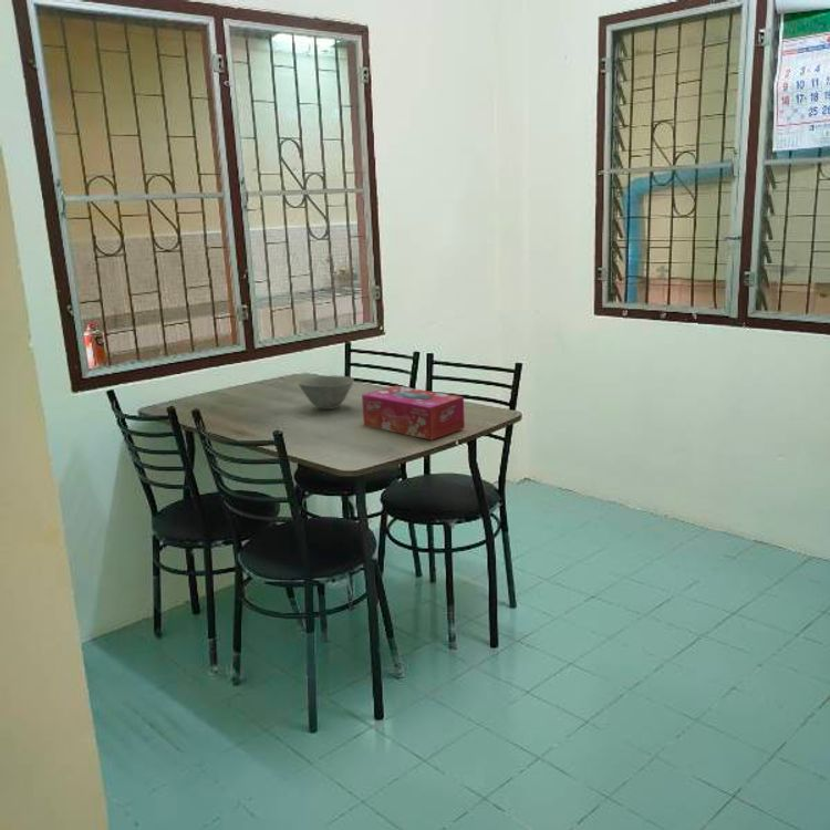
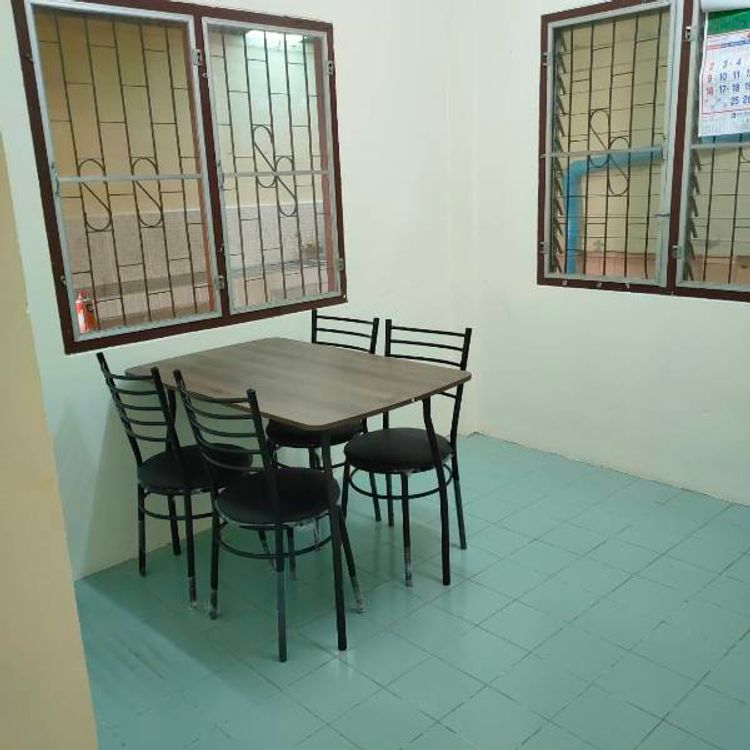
- bowl [297,375,355,411]
- tissue box [361,385,466,442]
